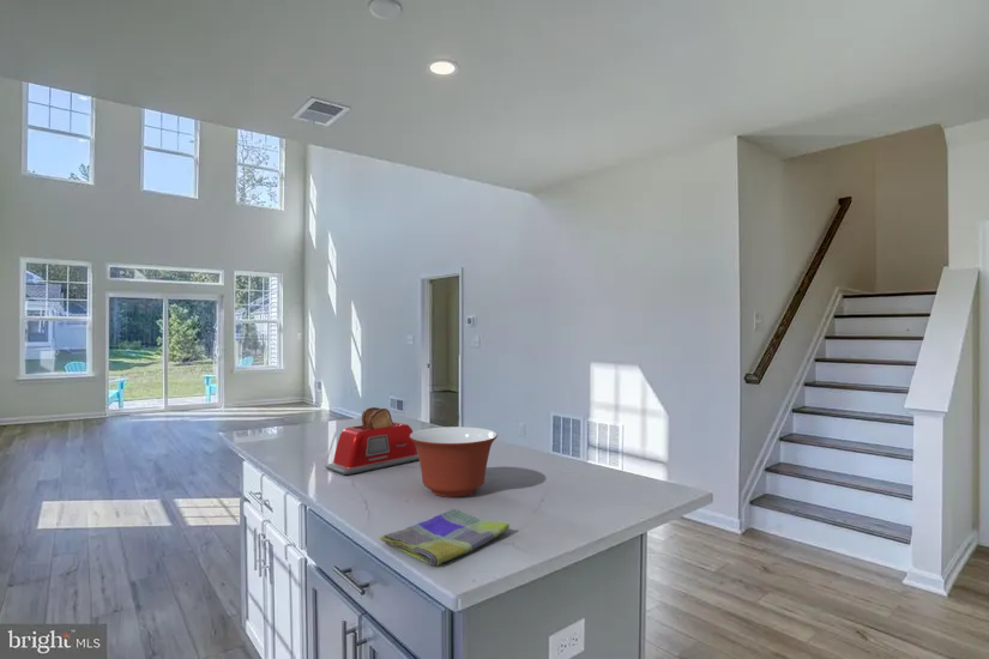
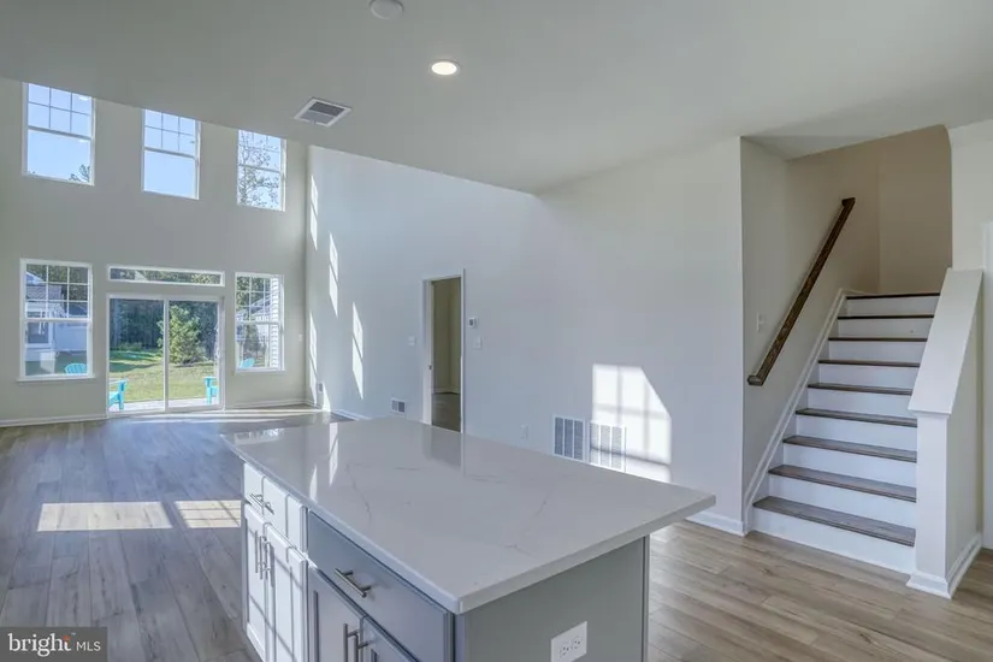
- mixing bowl [409,425,499,498]
- toaster [325,406,420,476]
- dish towel [378,508,511,567]
